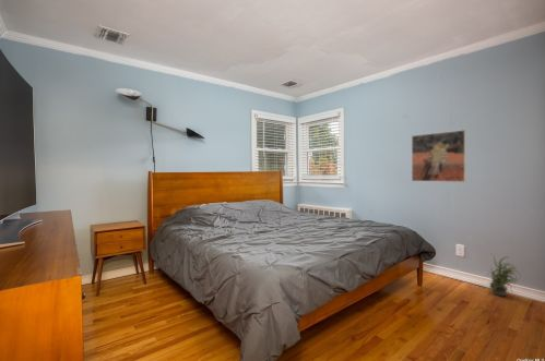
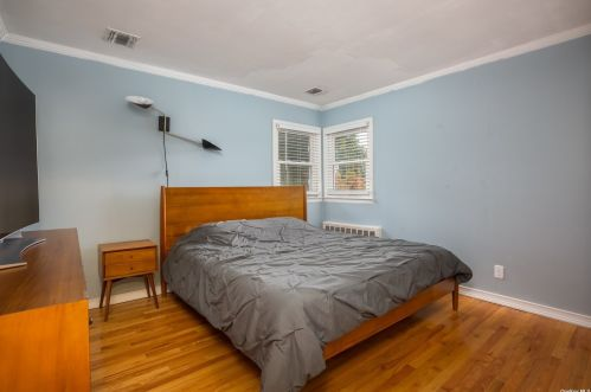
- potted plant [486,253,522,297]
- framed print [411,129,467,183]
